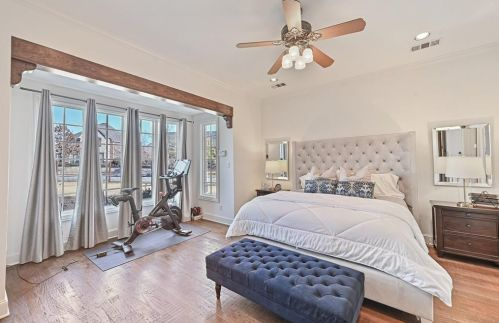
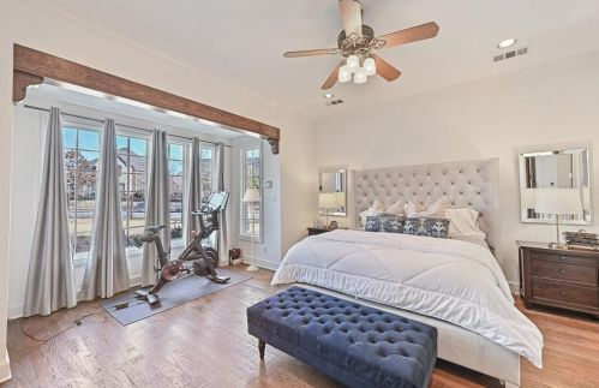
+ floor lamp [241,187,263,273]
